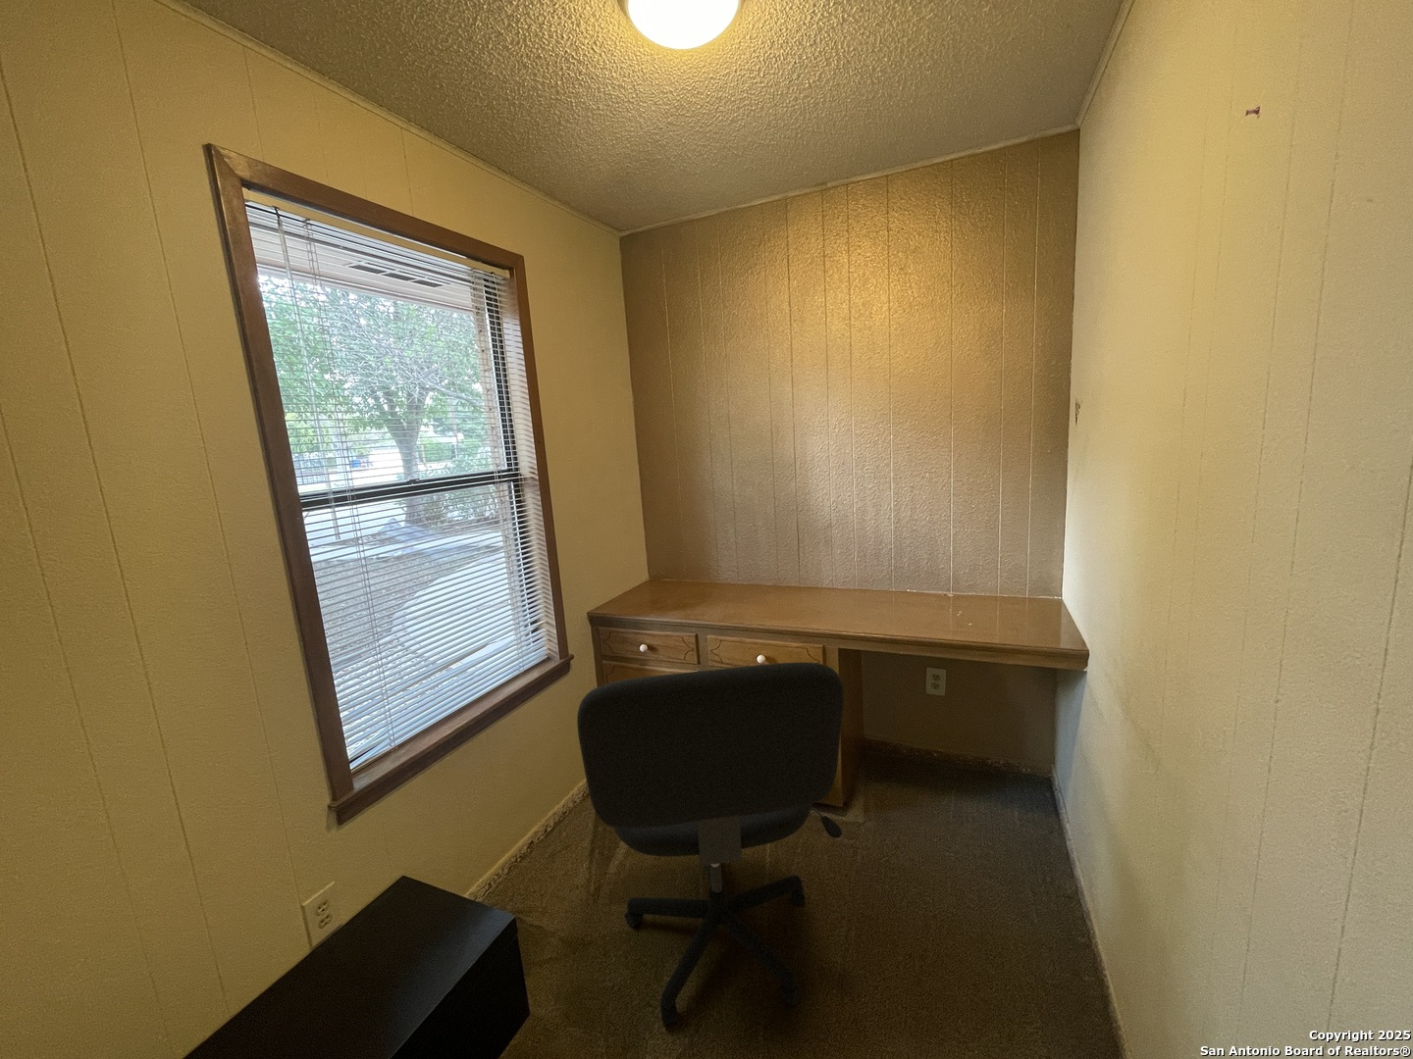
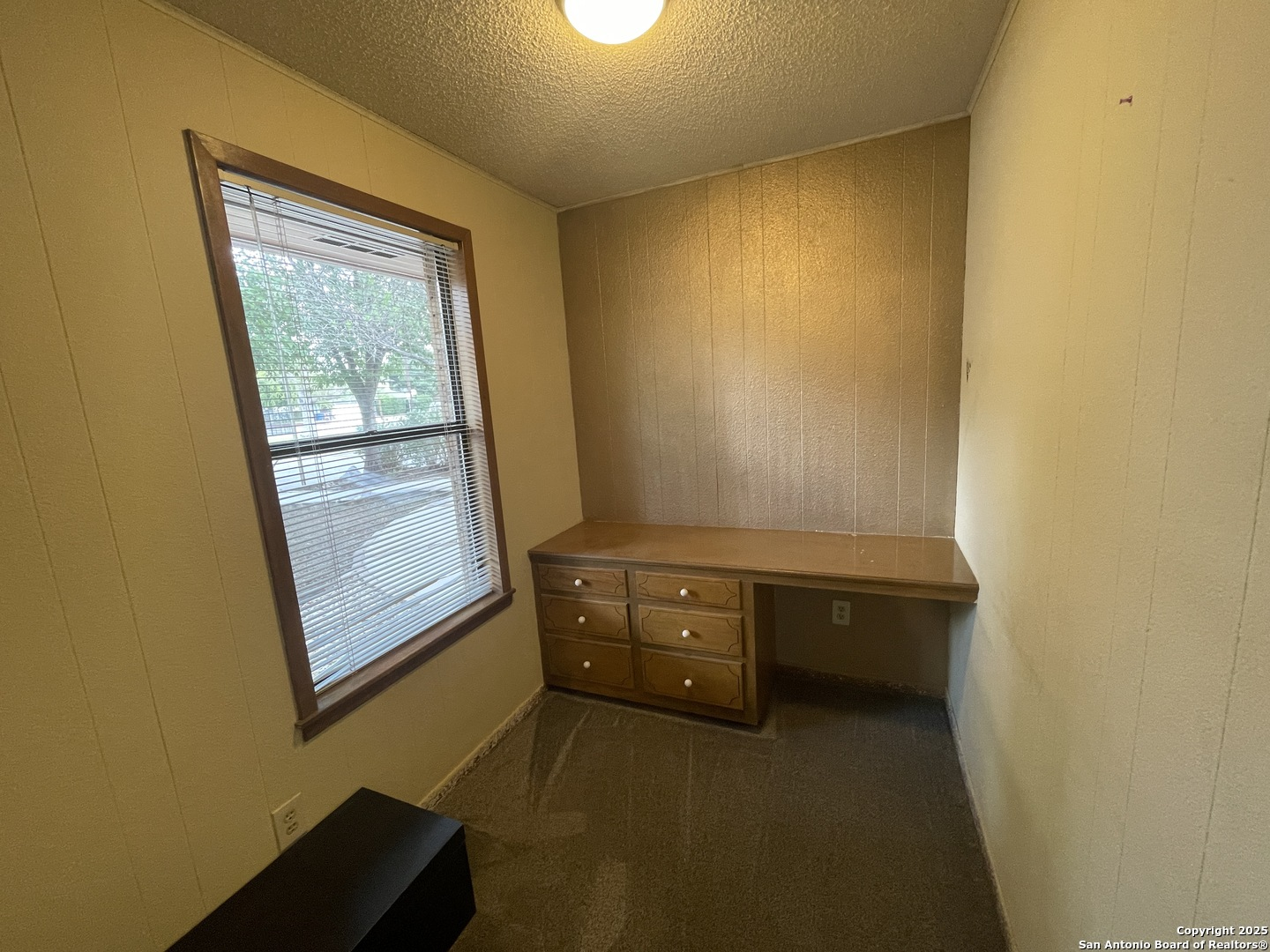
- office chair [576,661,844,1026]
